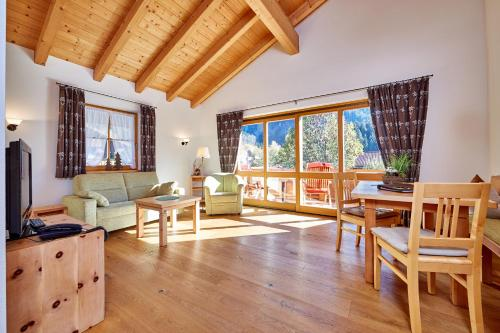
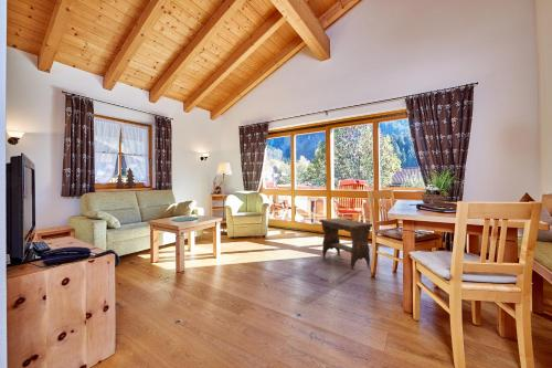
+ footstool [318,217,373,271]
